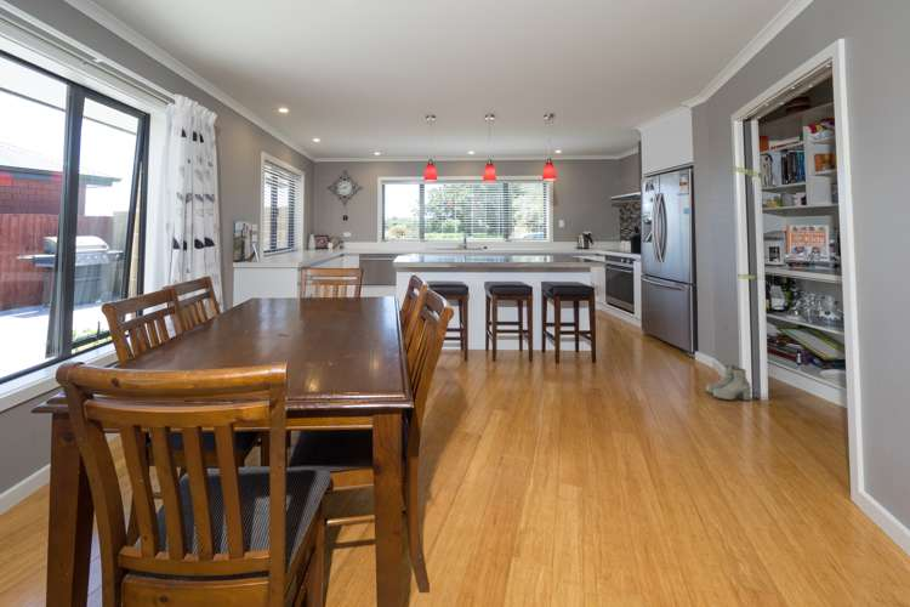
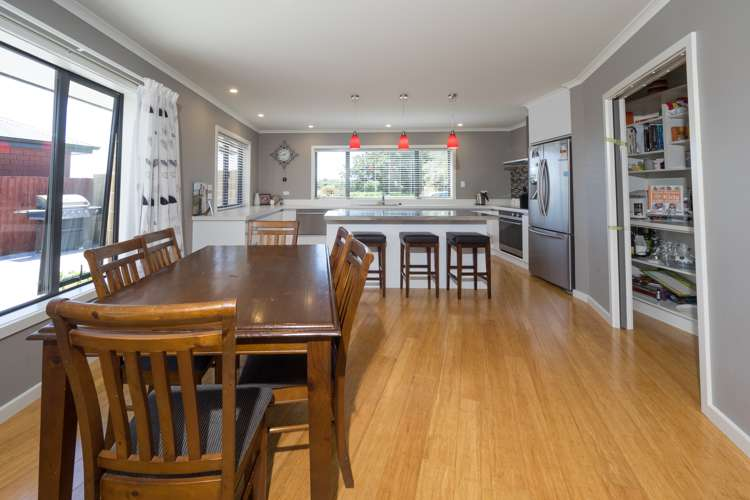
- boots [705,364,752,402]
